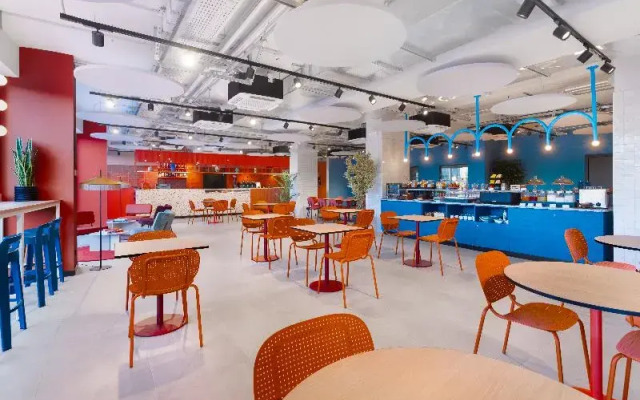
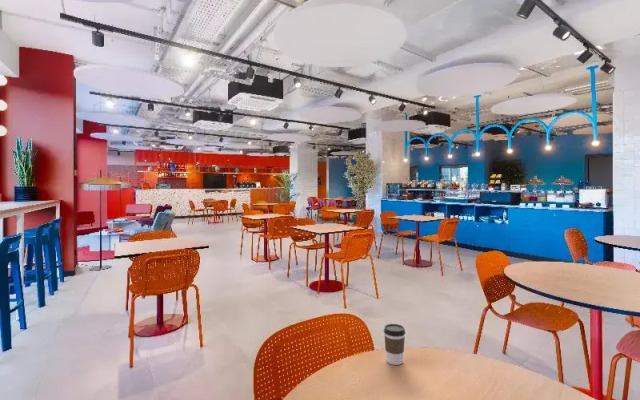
+ coffee cup [383,323,406,366]
